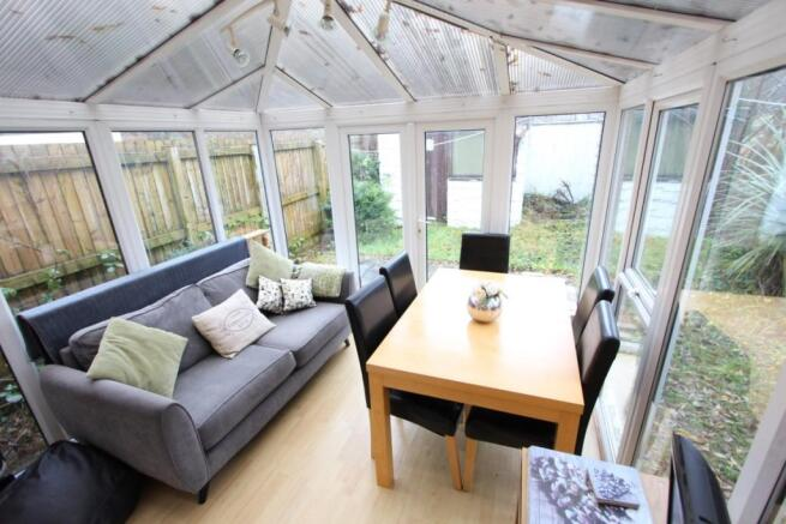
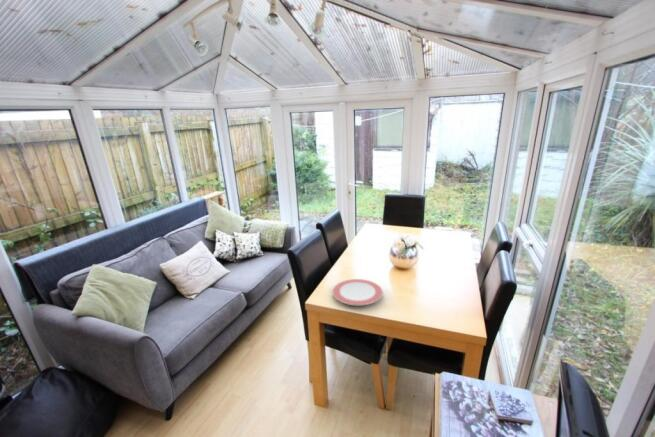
+ plate [332,278,384,306]
